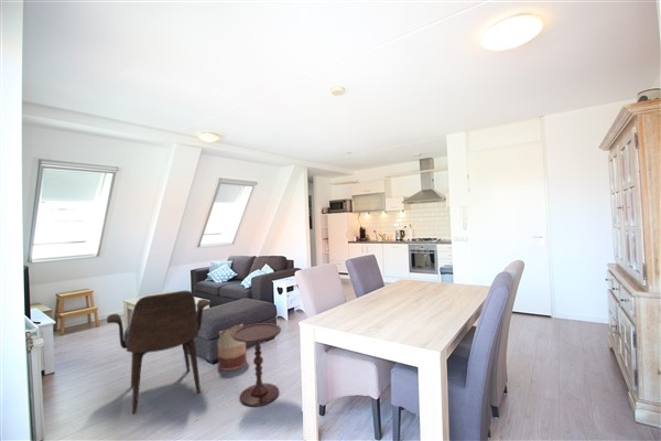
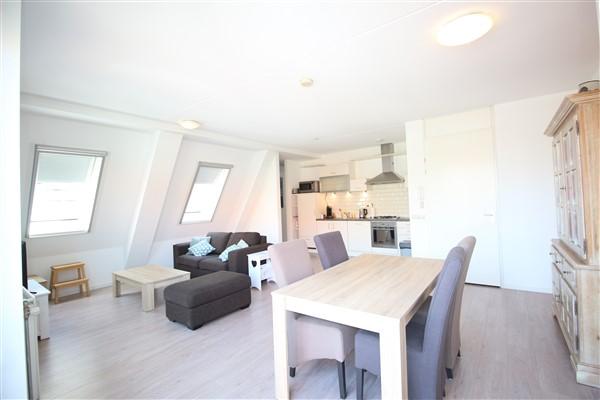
- side table [232,322,282,408]
- armchair [106,290,213,416]
- basket [217,323,248,372]
